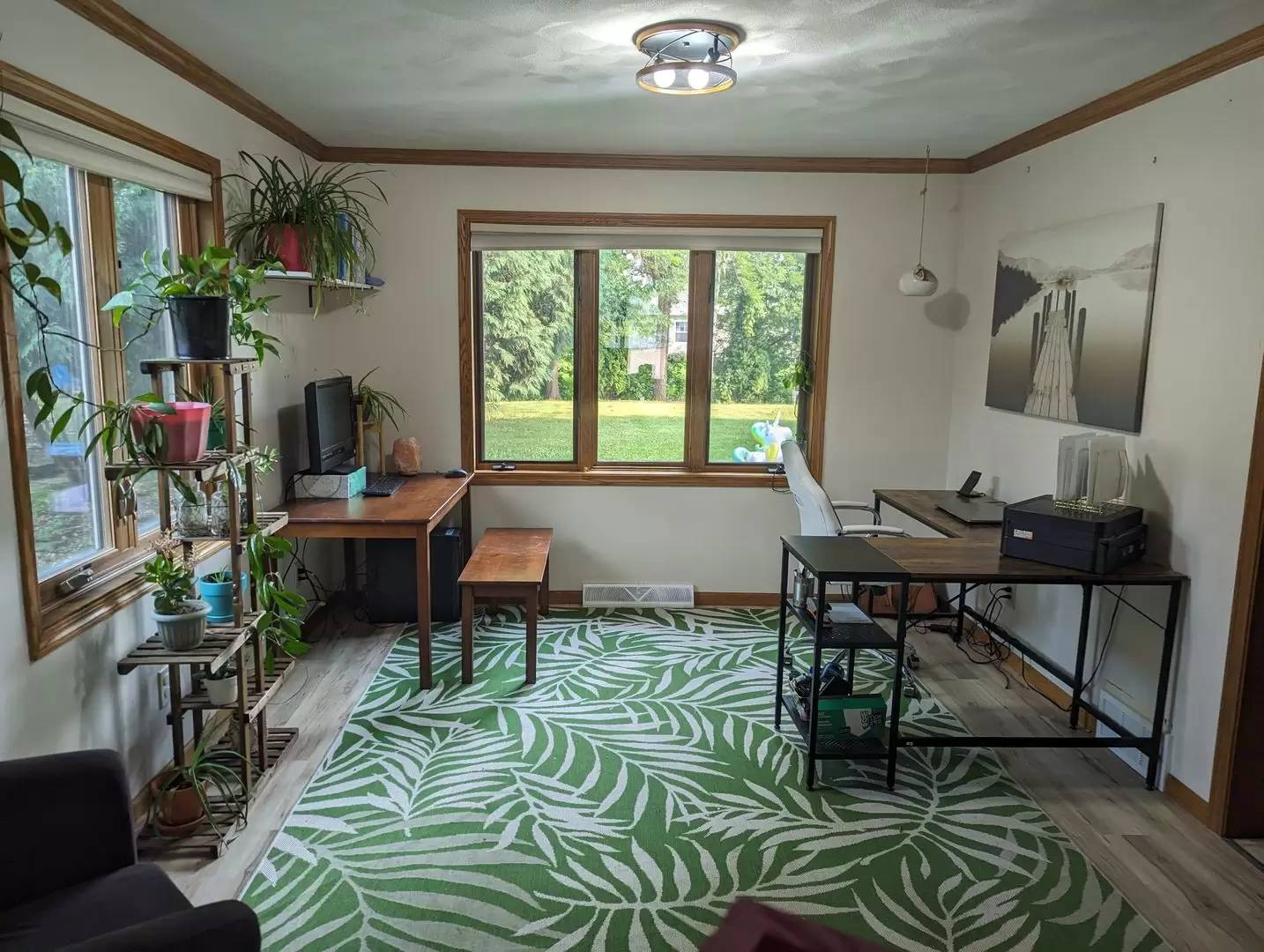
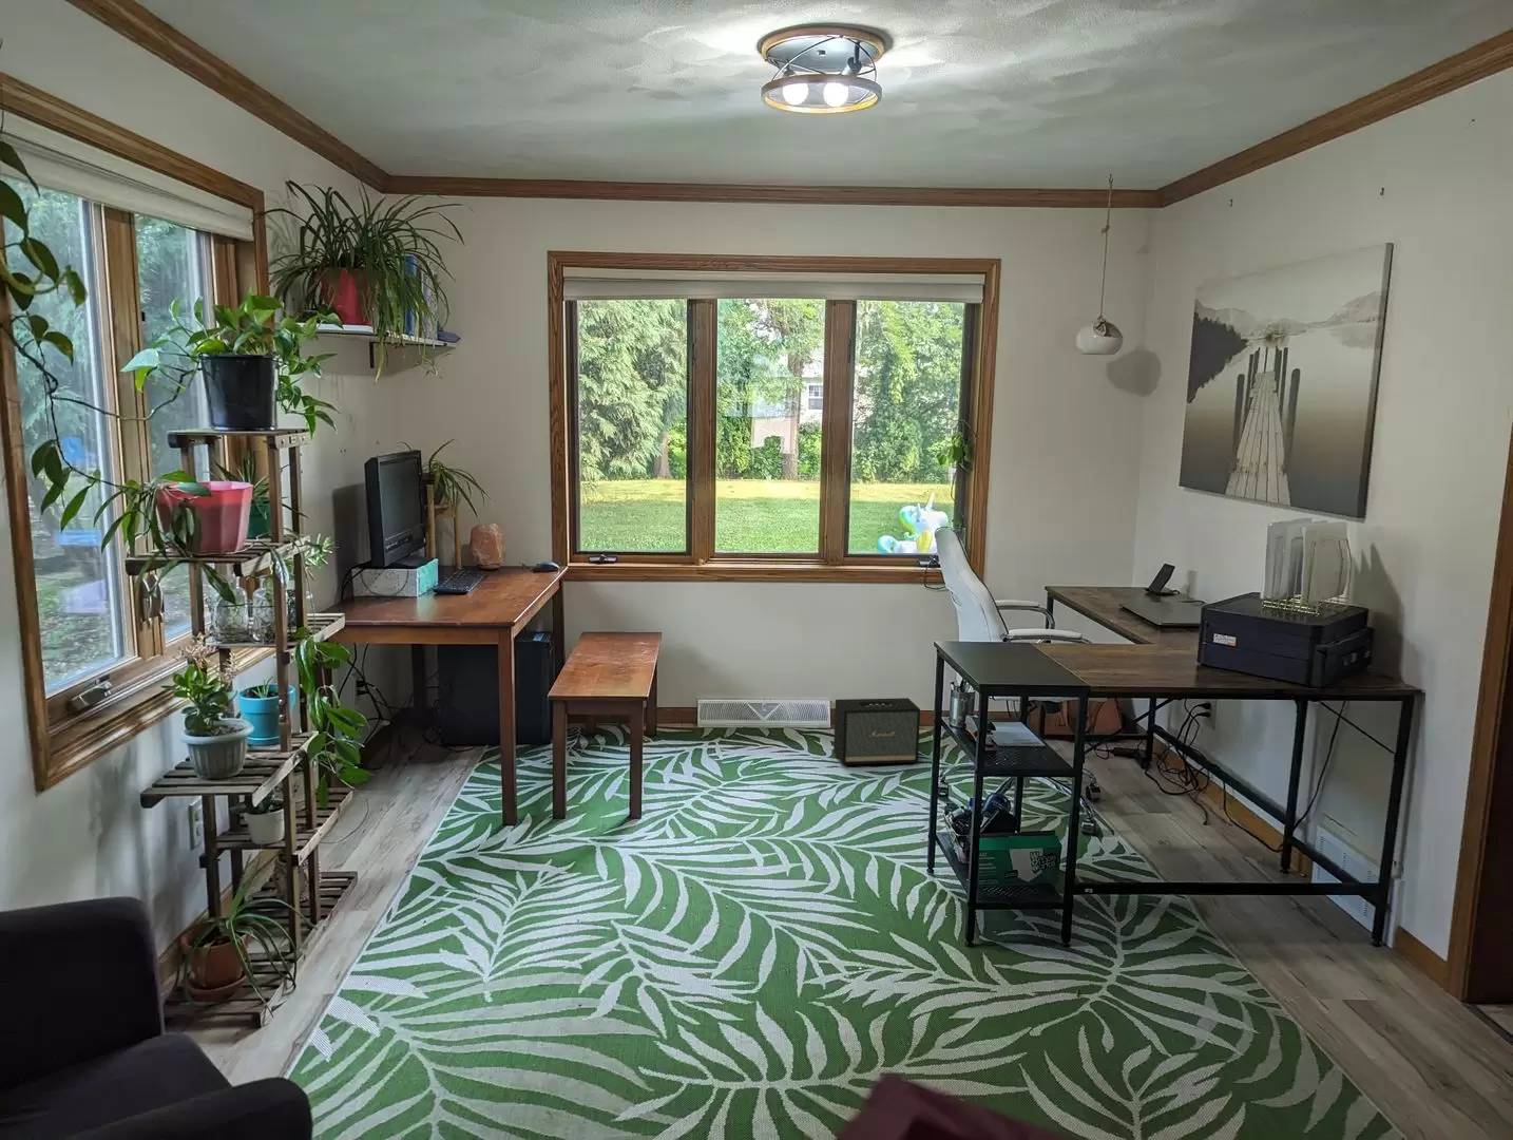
+ speaker [832,697,922,768]
